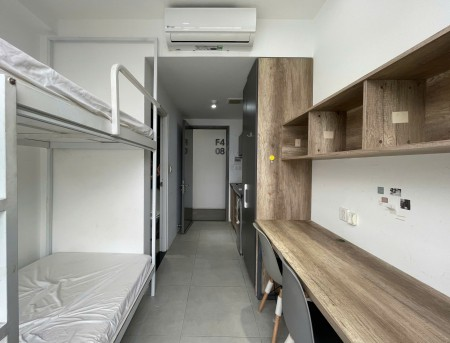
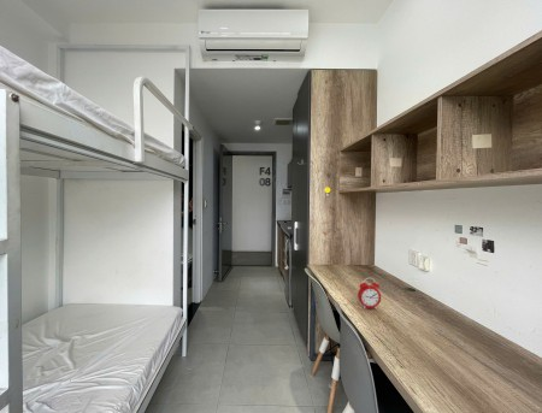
+ alarm clock [357,277,382,311]
